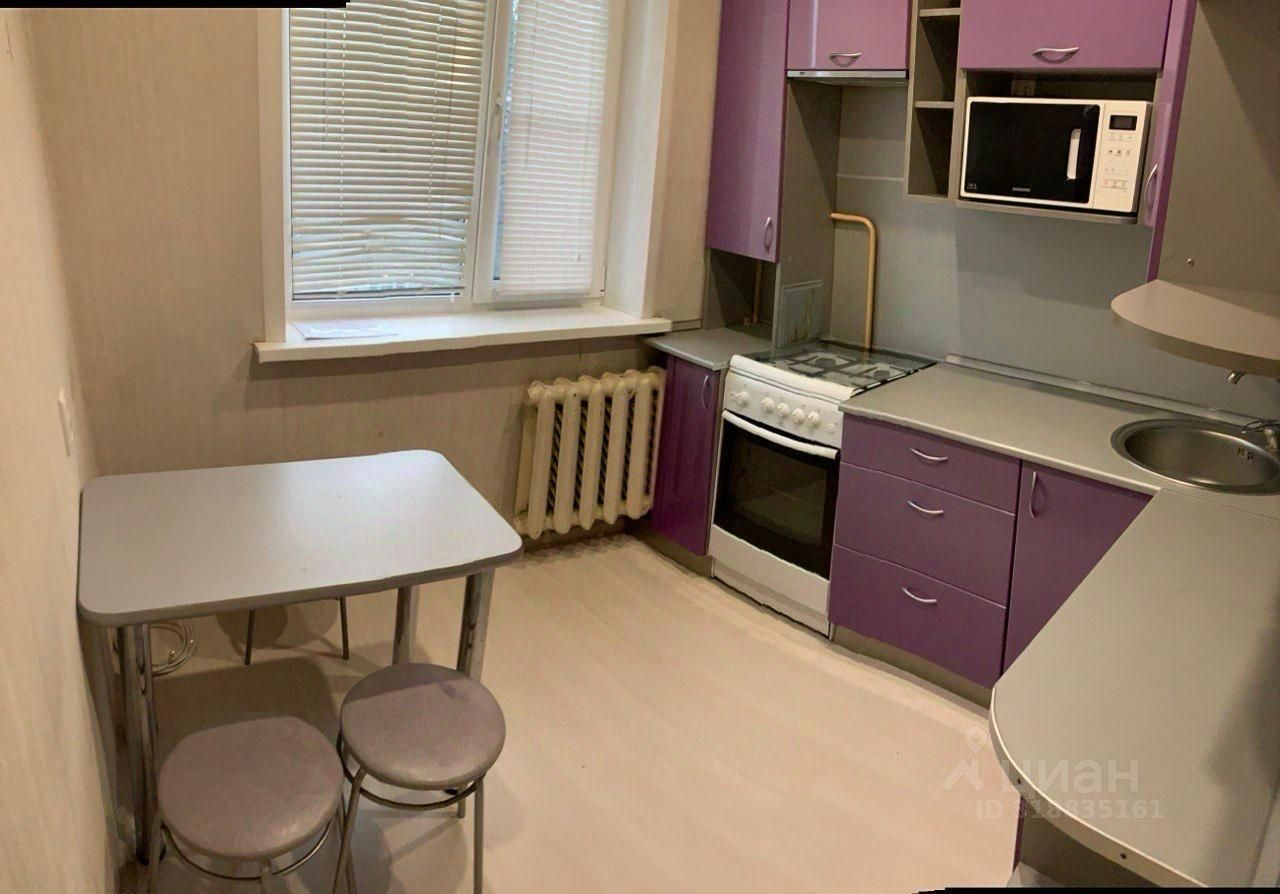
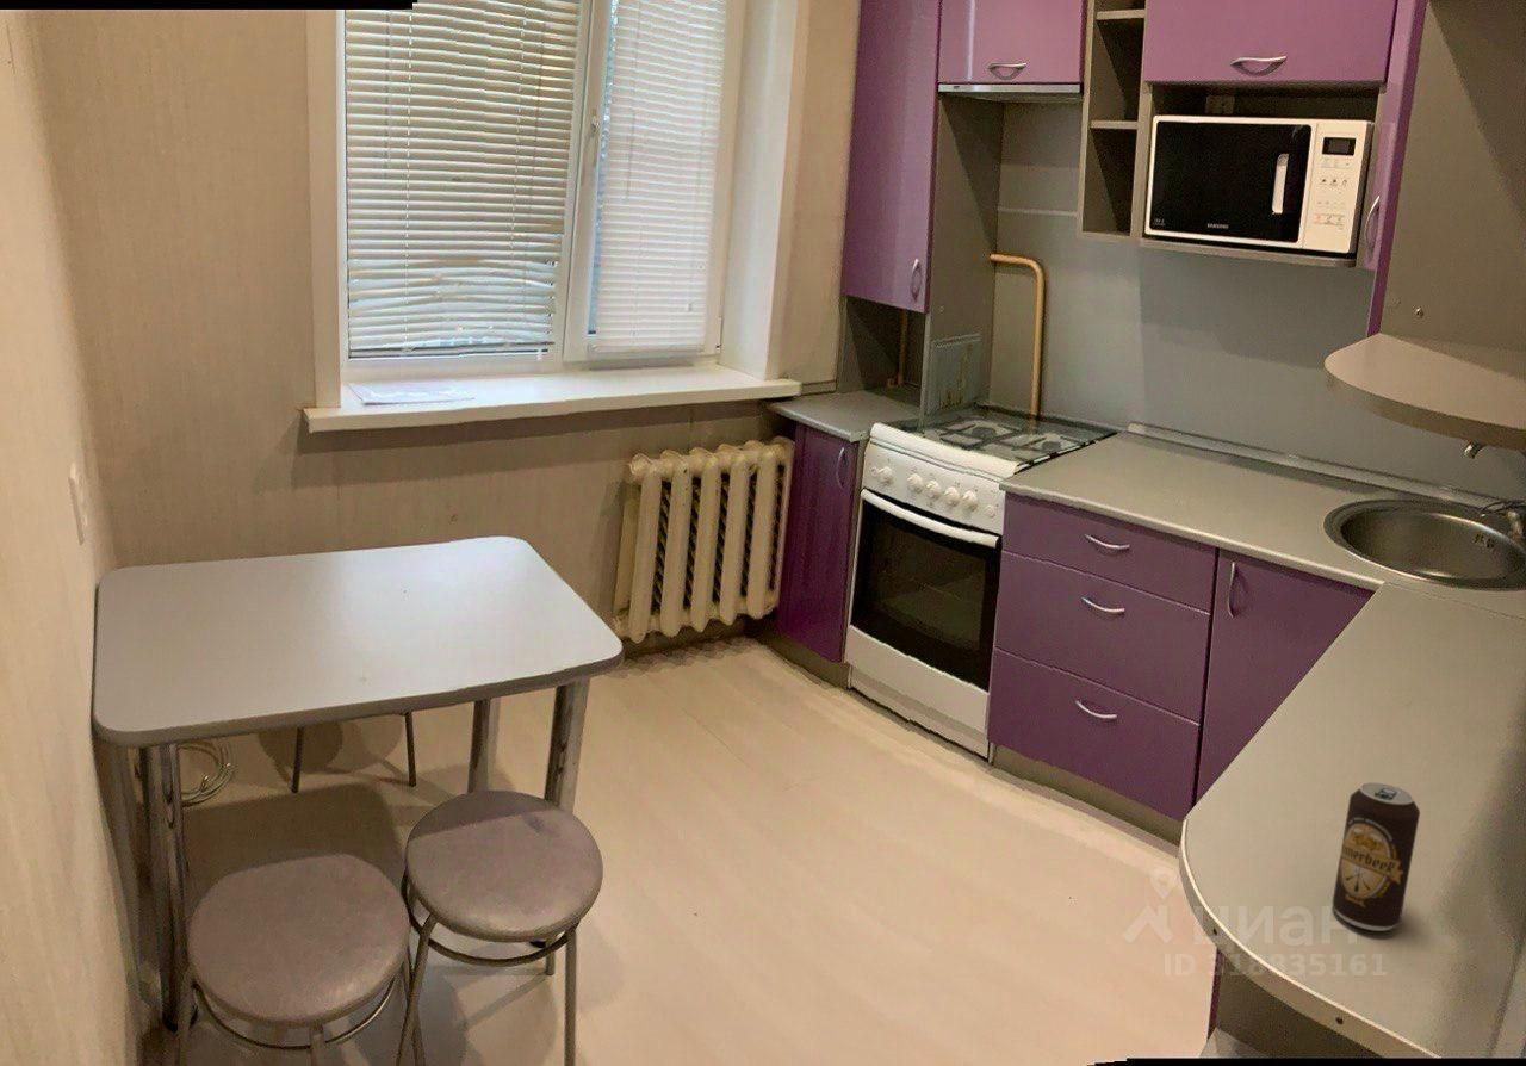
+ beverage can [1332,781,1421,932]
